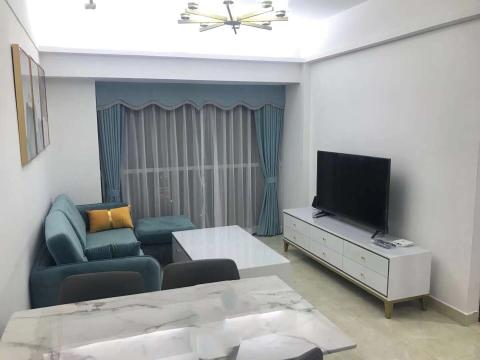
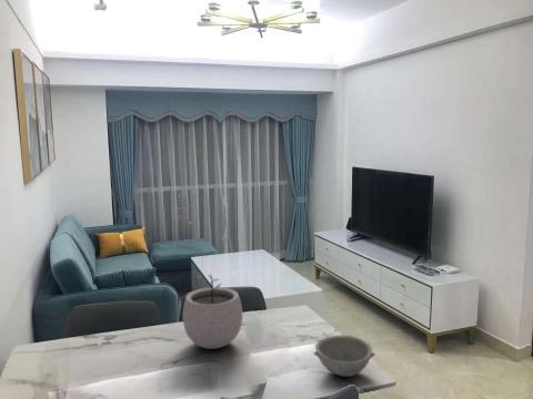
+ plant pot [182,272,243,350]
+ bowl [312,335,376,378]
